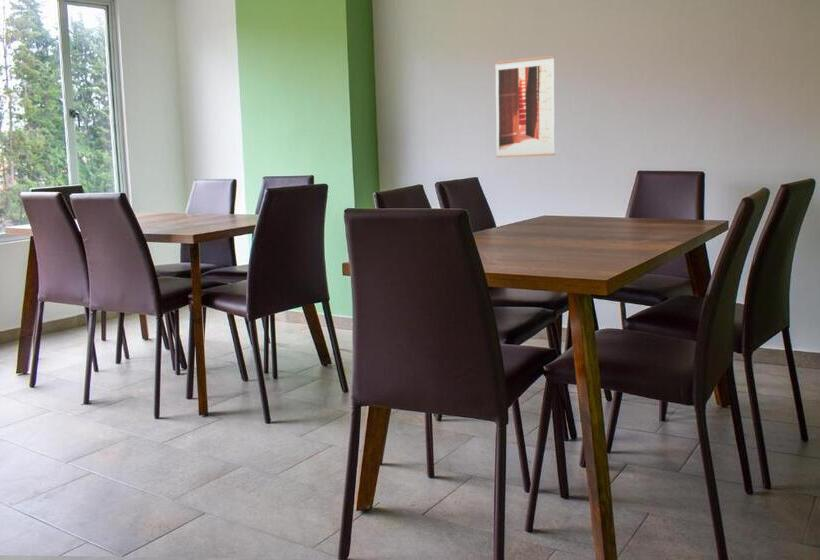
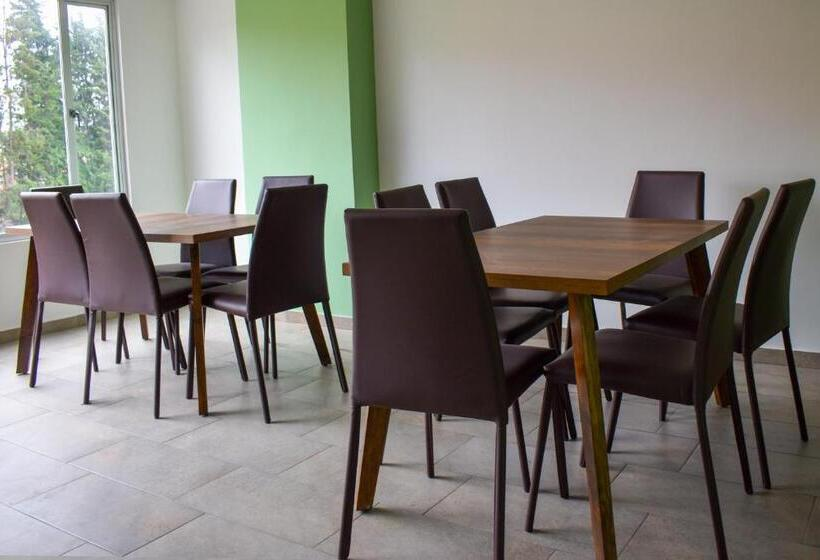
- wall art [494,54,556,159]
